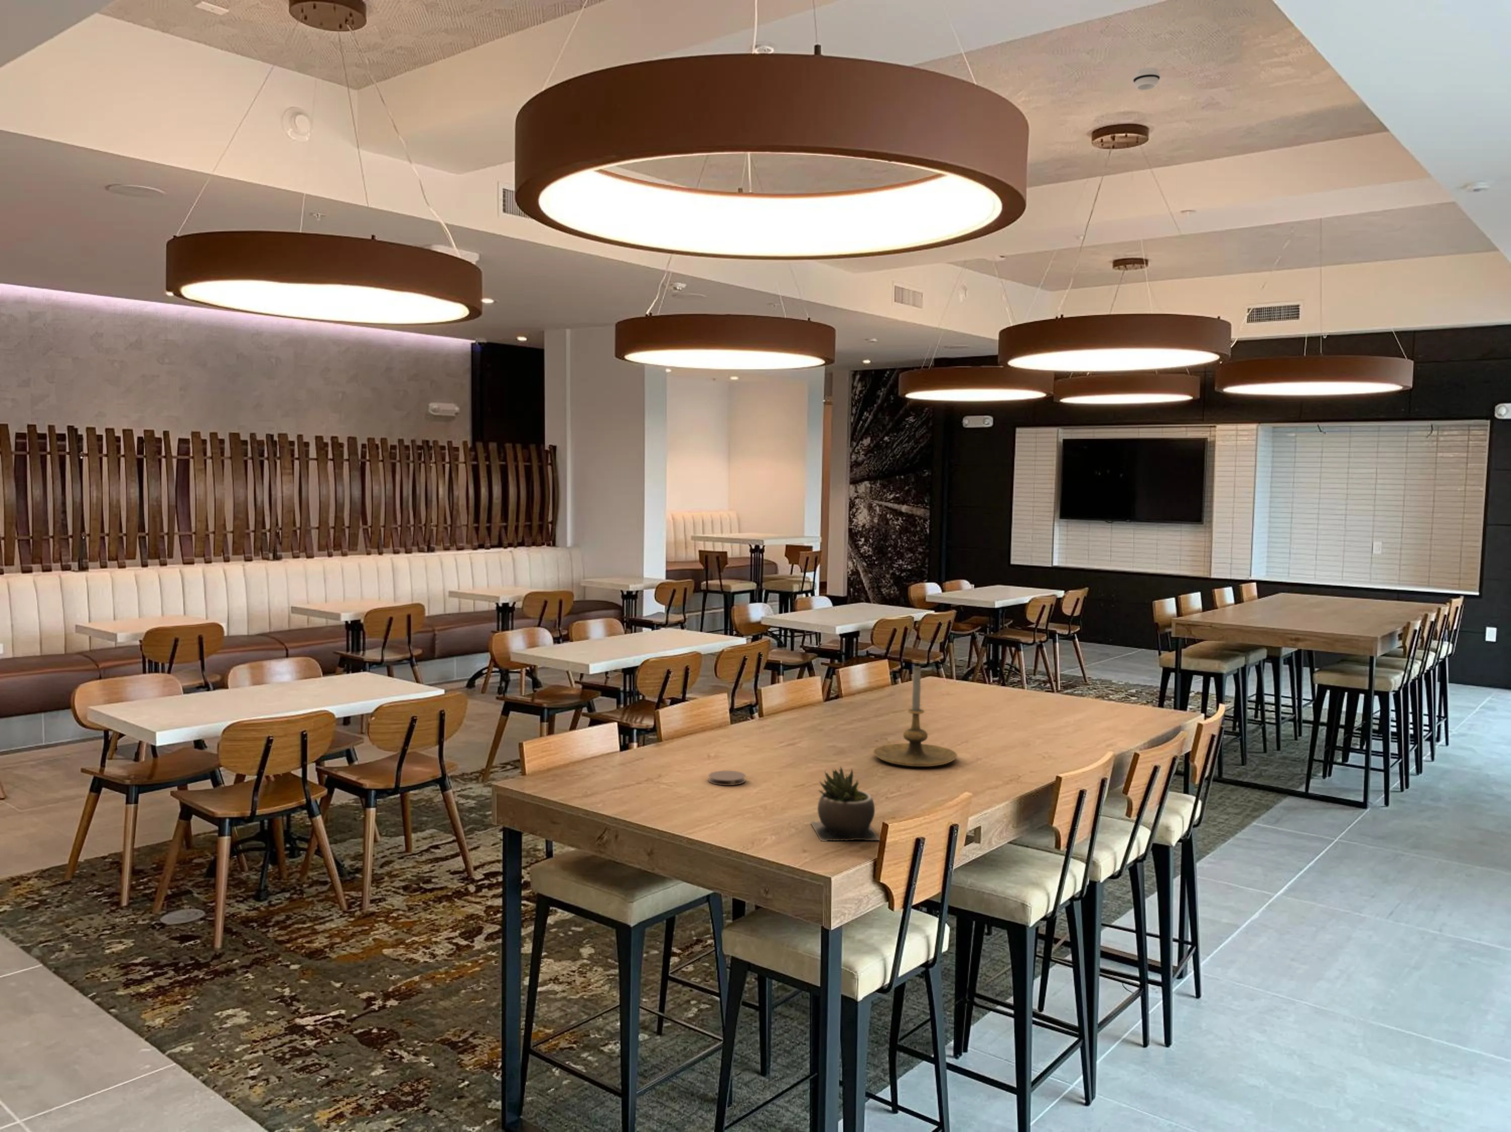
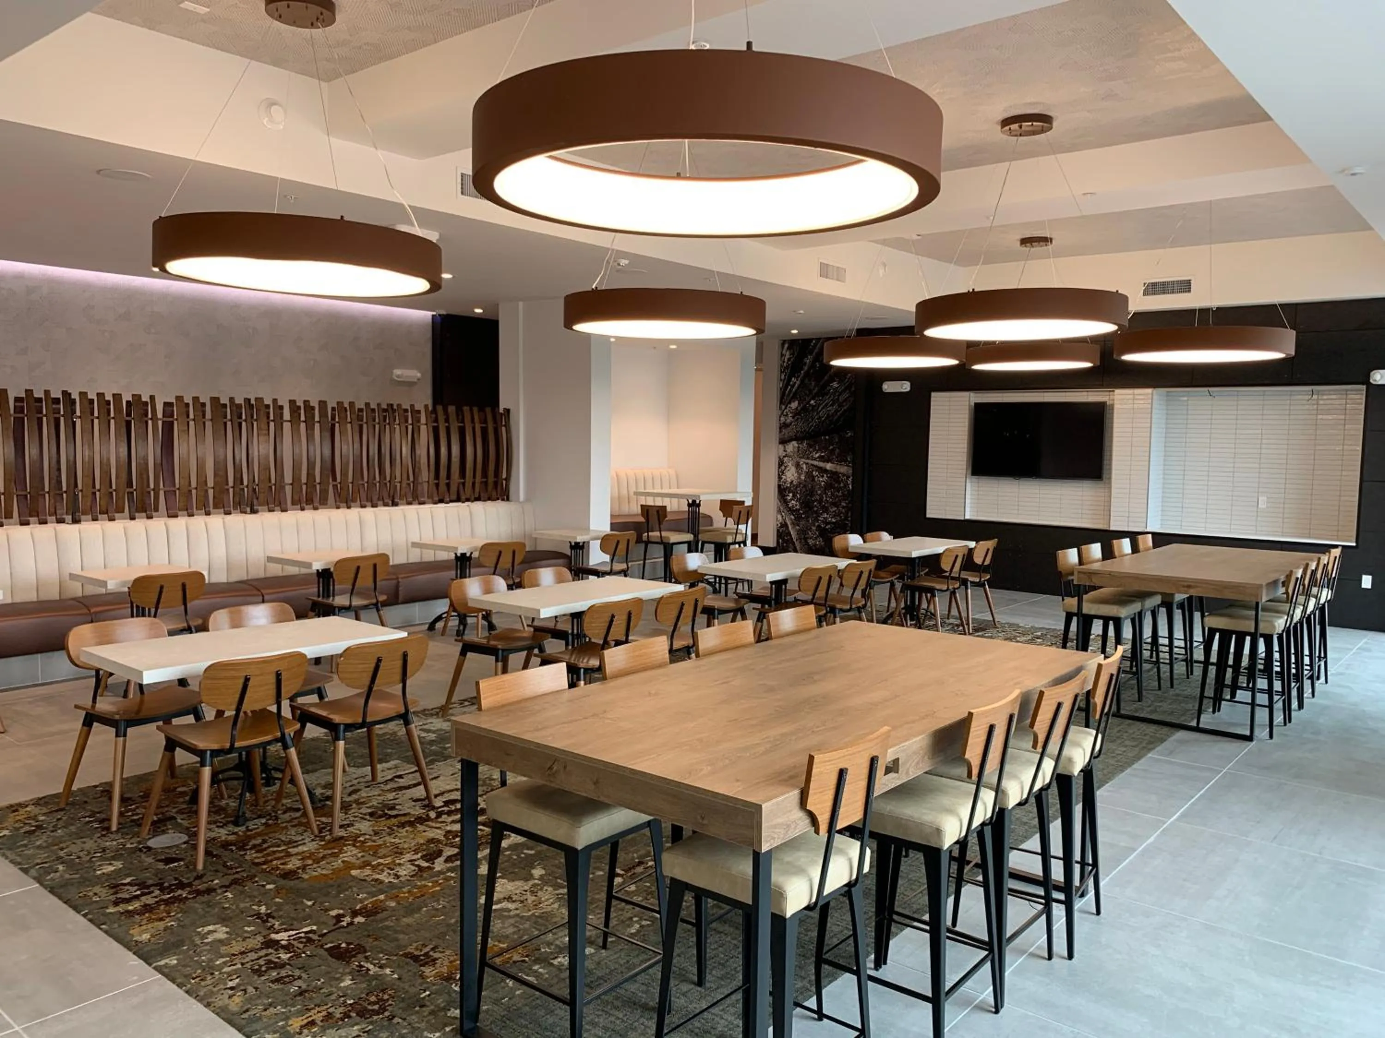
- succulent plant [810,766,880,842]
- coaster [708,771,746,786]
- candle holder [873,665,958,767]
- smoke detector [1133,67,1161,90]
